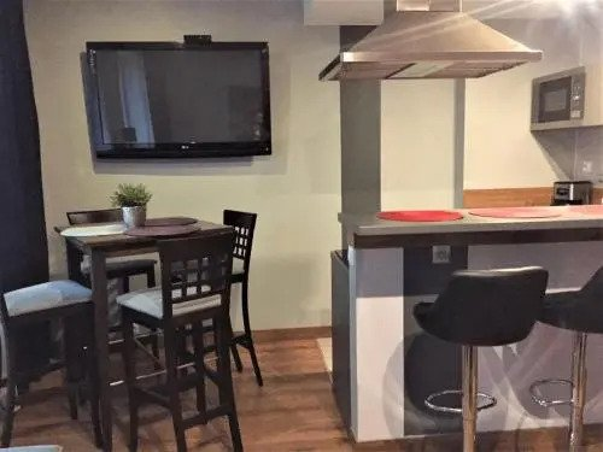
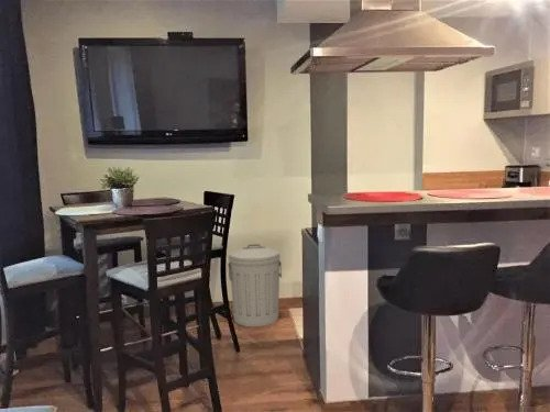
+ trash can [227,243,283,327]
